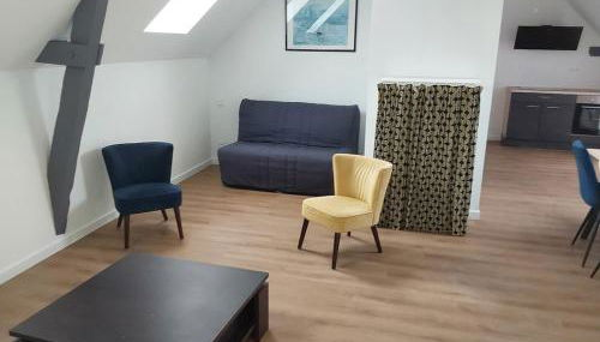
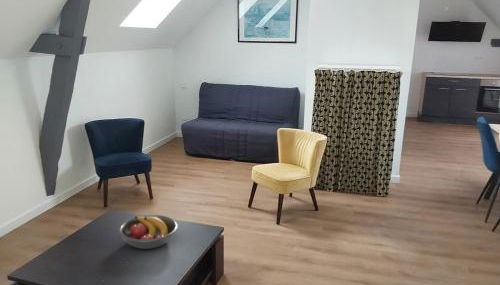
+ fruit bowl [118,214,179,250]
